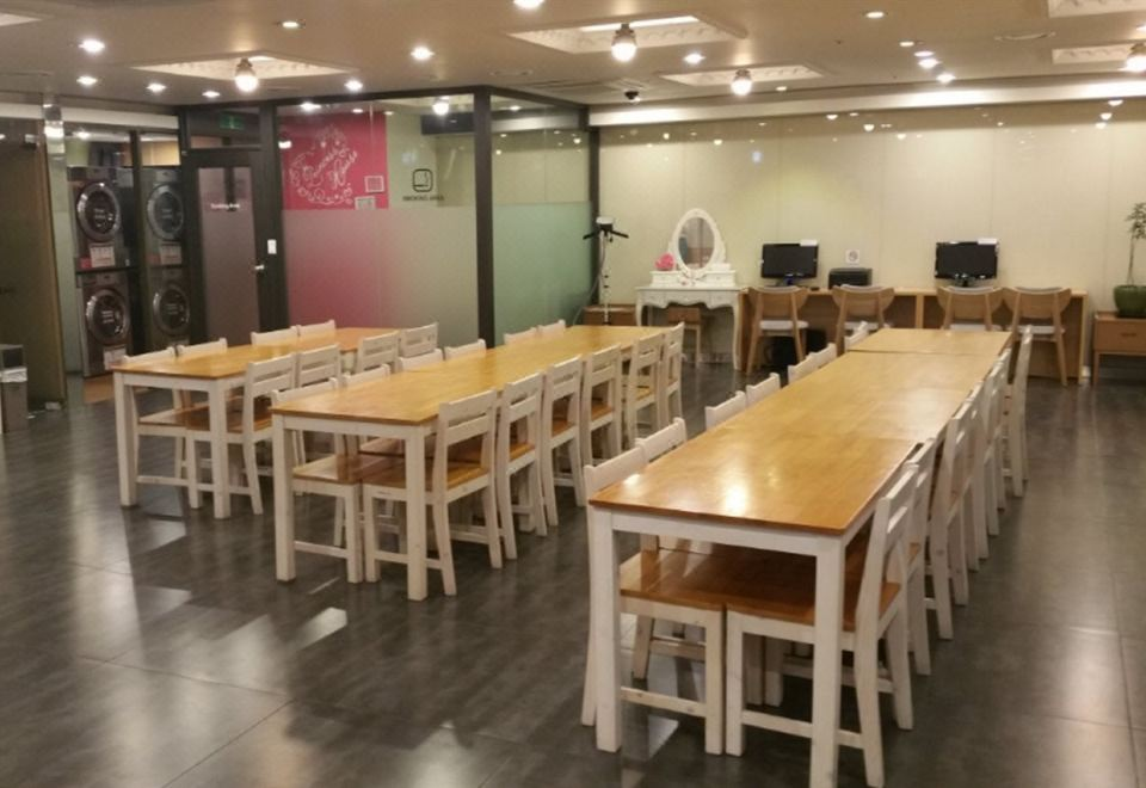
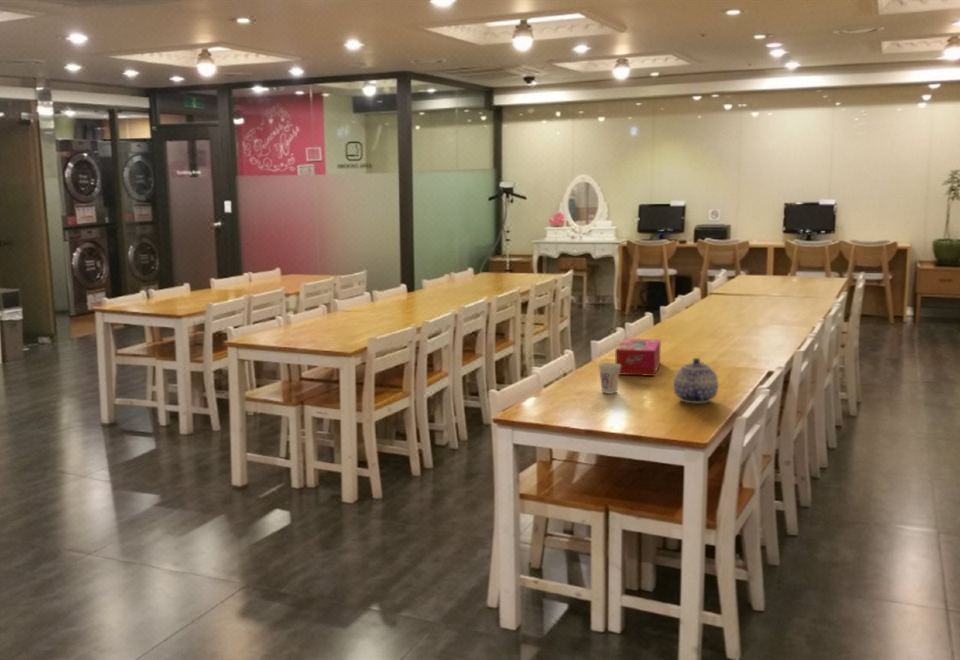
+ teapot [672,357,719,404]
+ cup [598,362,621,395]
+ tissue box [615,337,662,377]
